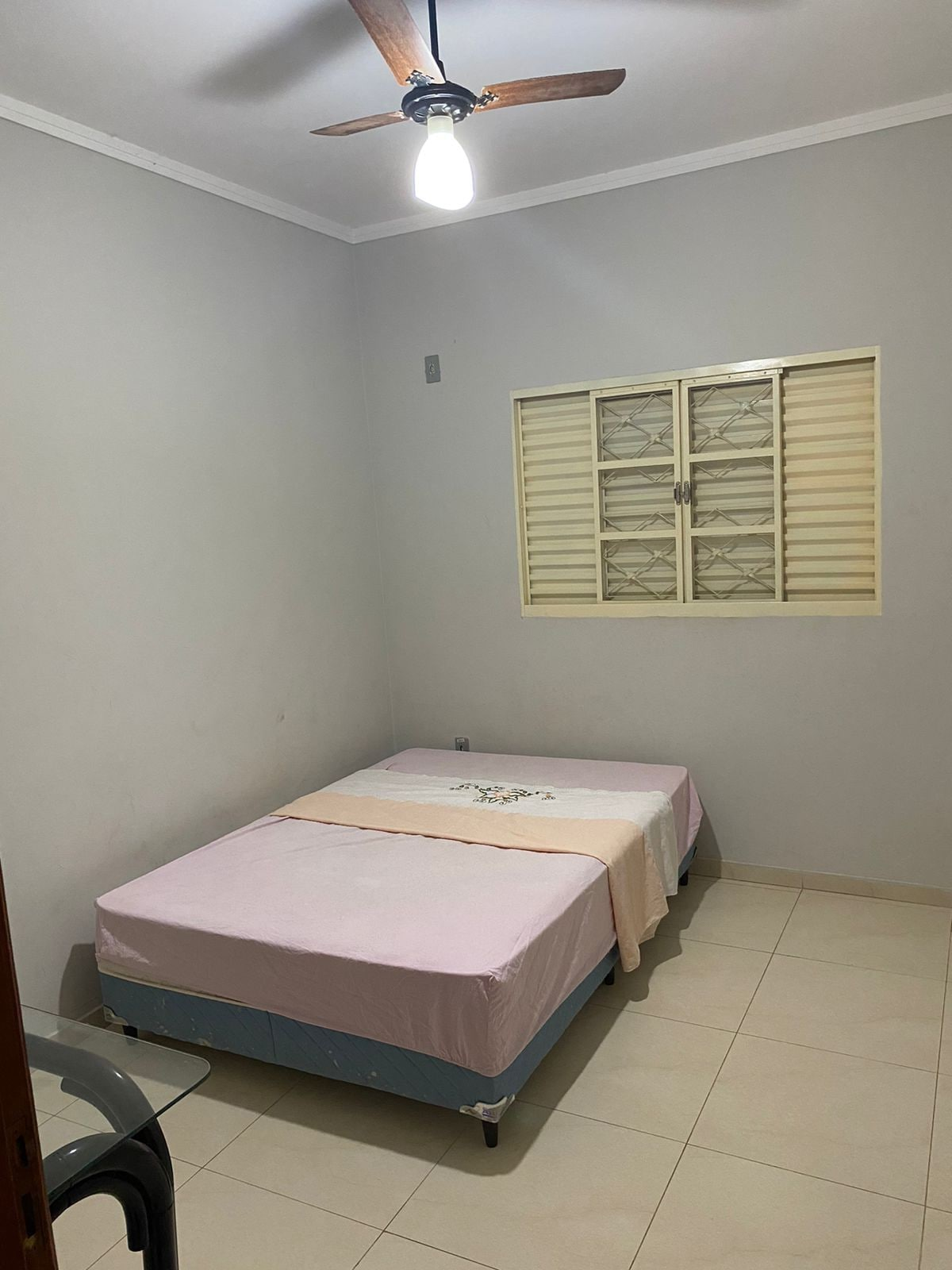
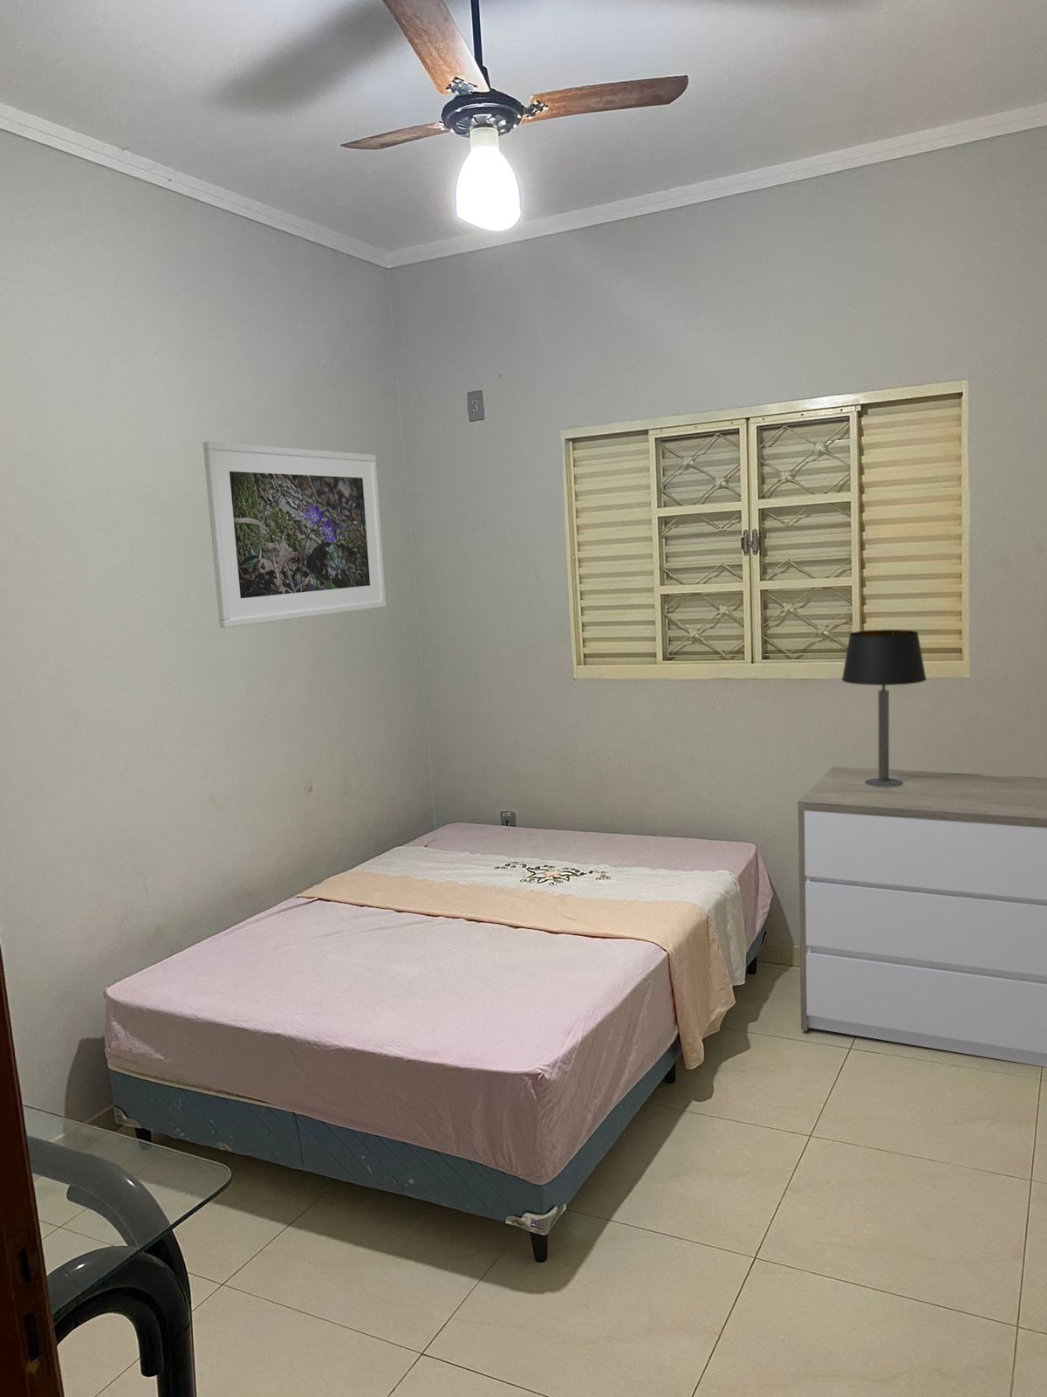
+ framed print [202,441,386,628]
+ dresser [796,766,1047,1068]
+ table lamp [841,628,927,787]
